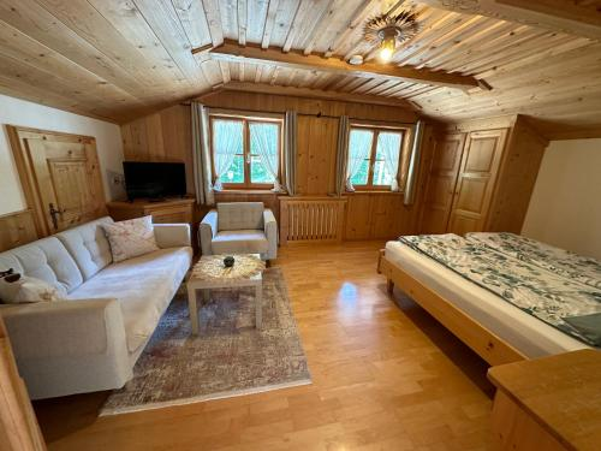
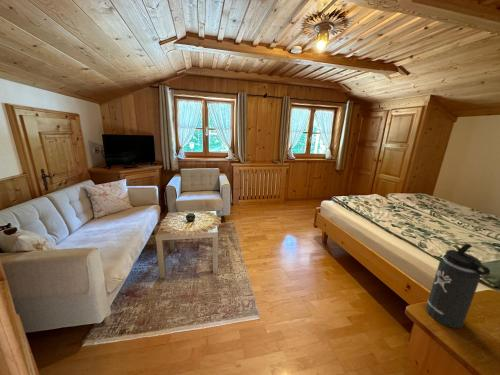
+ thermos bottle [425,243,491,329]
